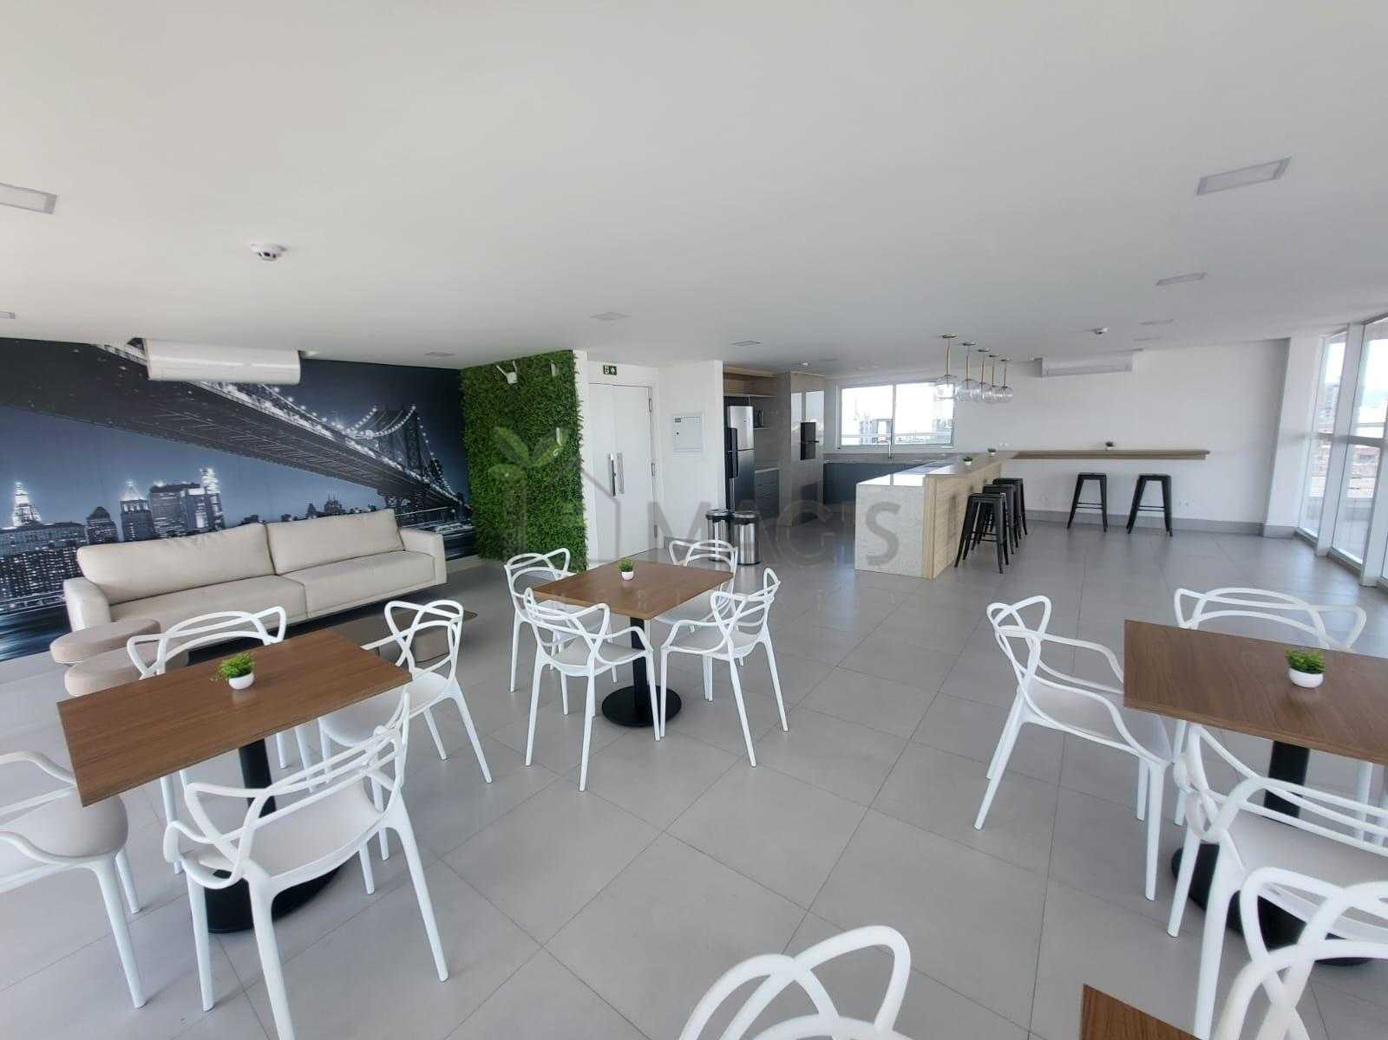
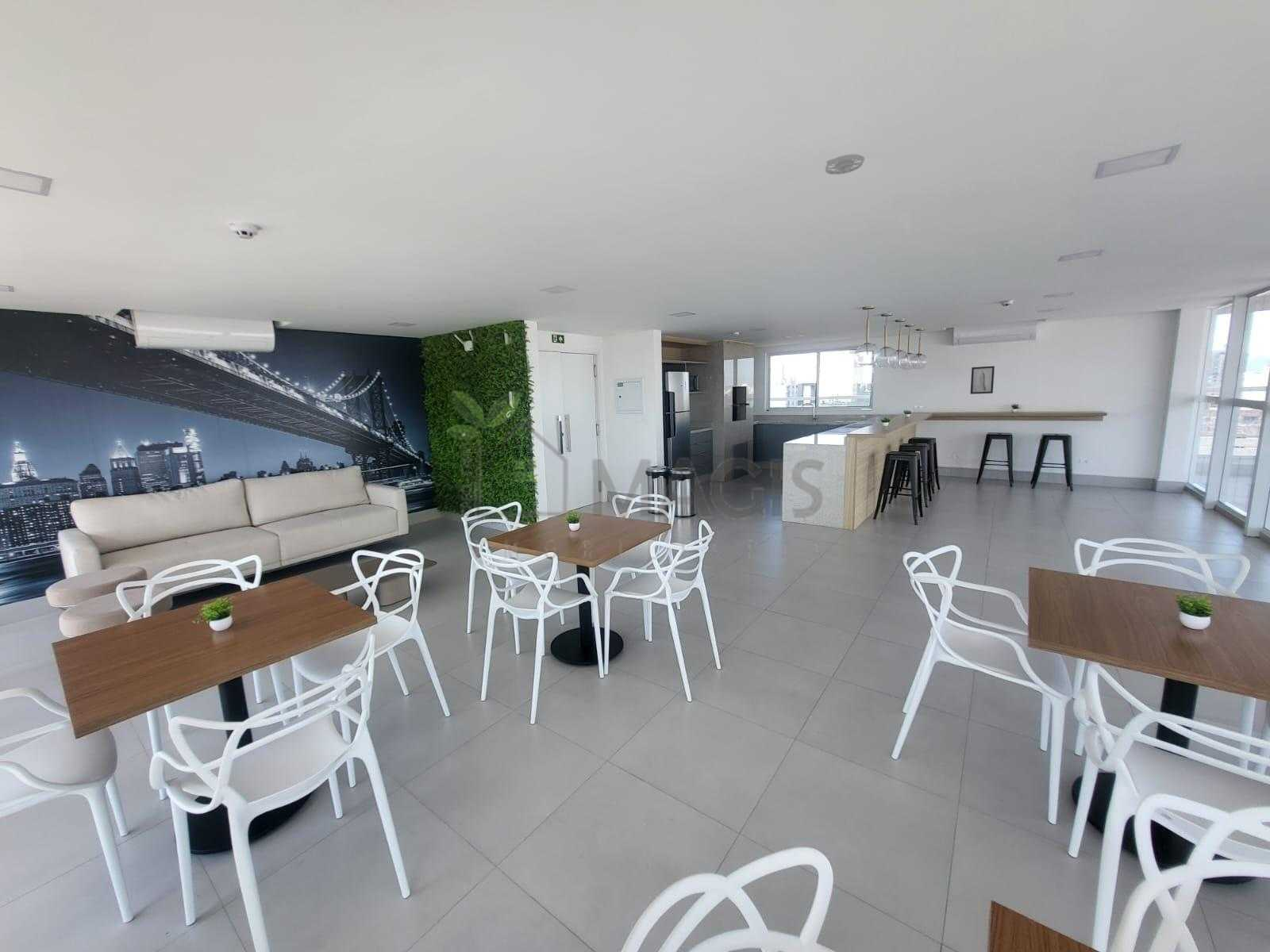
+ smoke detector [825,154,865,175]
+ wall art [970,365,995,395]
